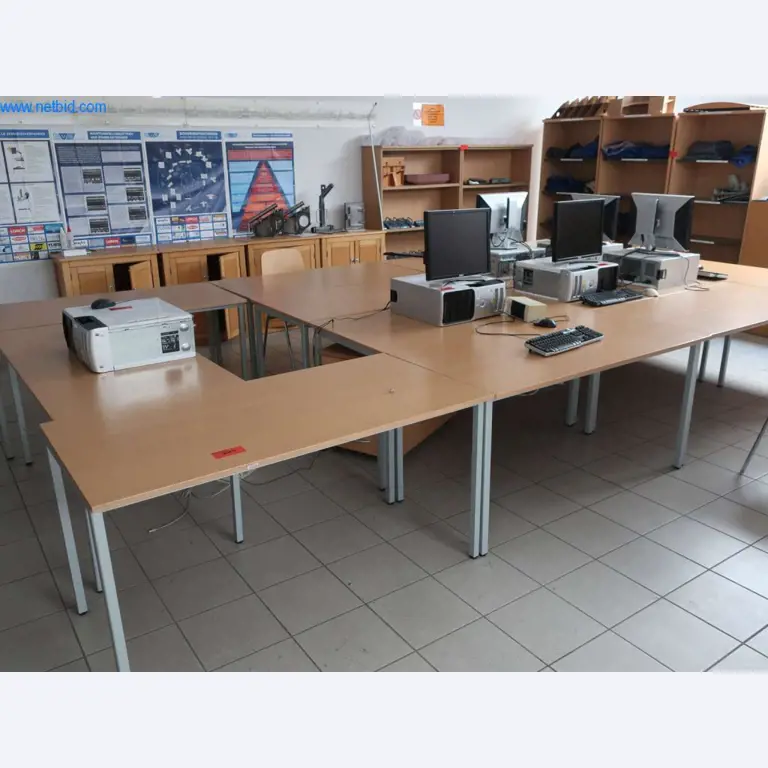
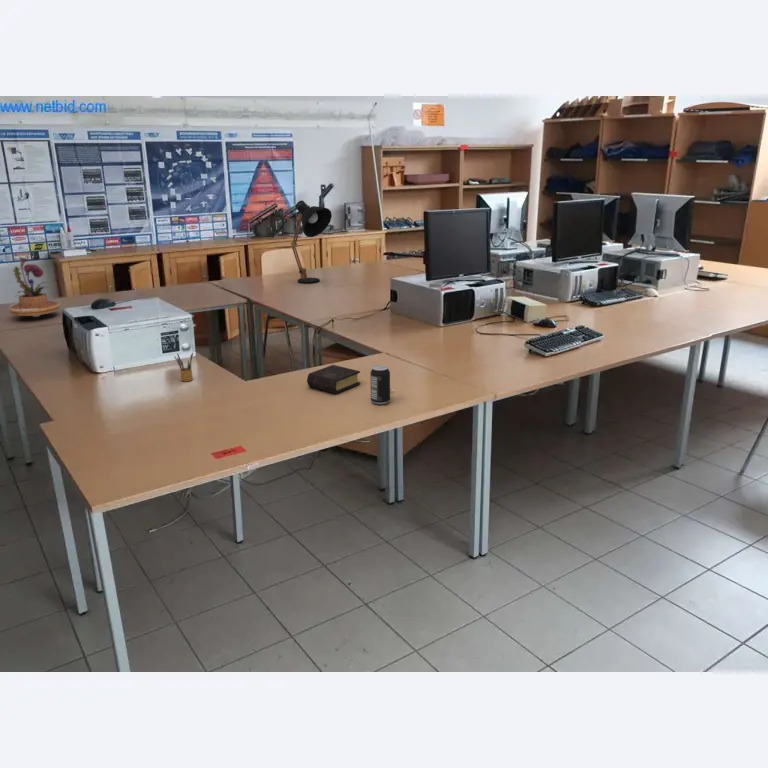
+ desk lamp [290,200,333,284]
+ potted plant [7,247,61,318]
+ book [306,364,361,395]
+ pencil box [173,352,194,382]
+ beverage can [369,364,391,405]
